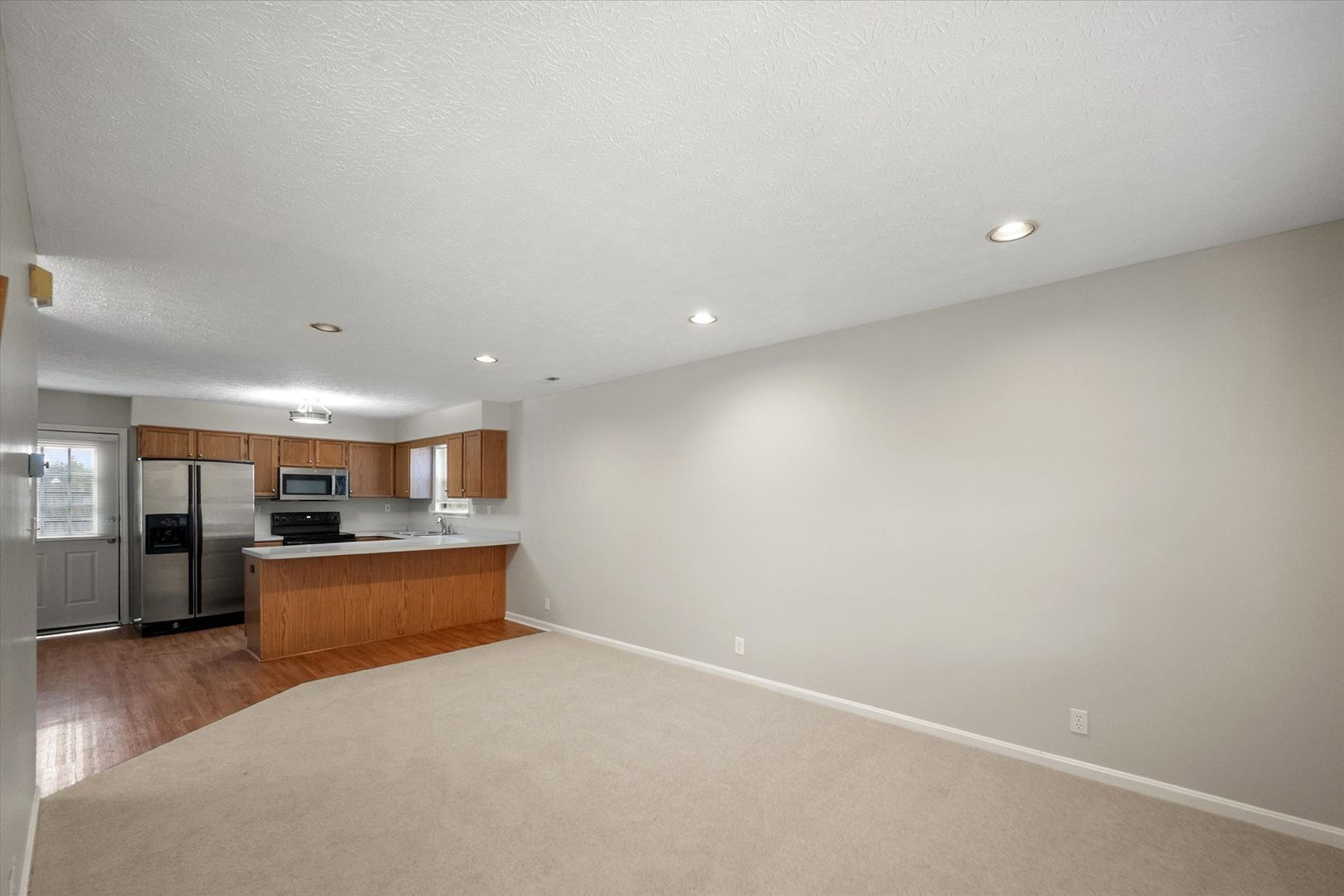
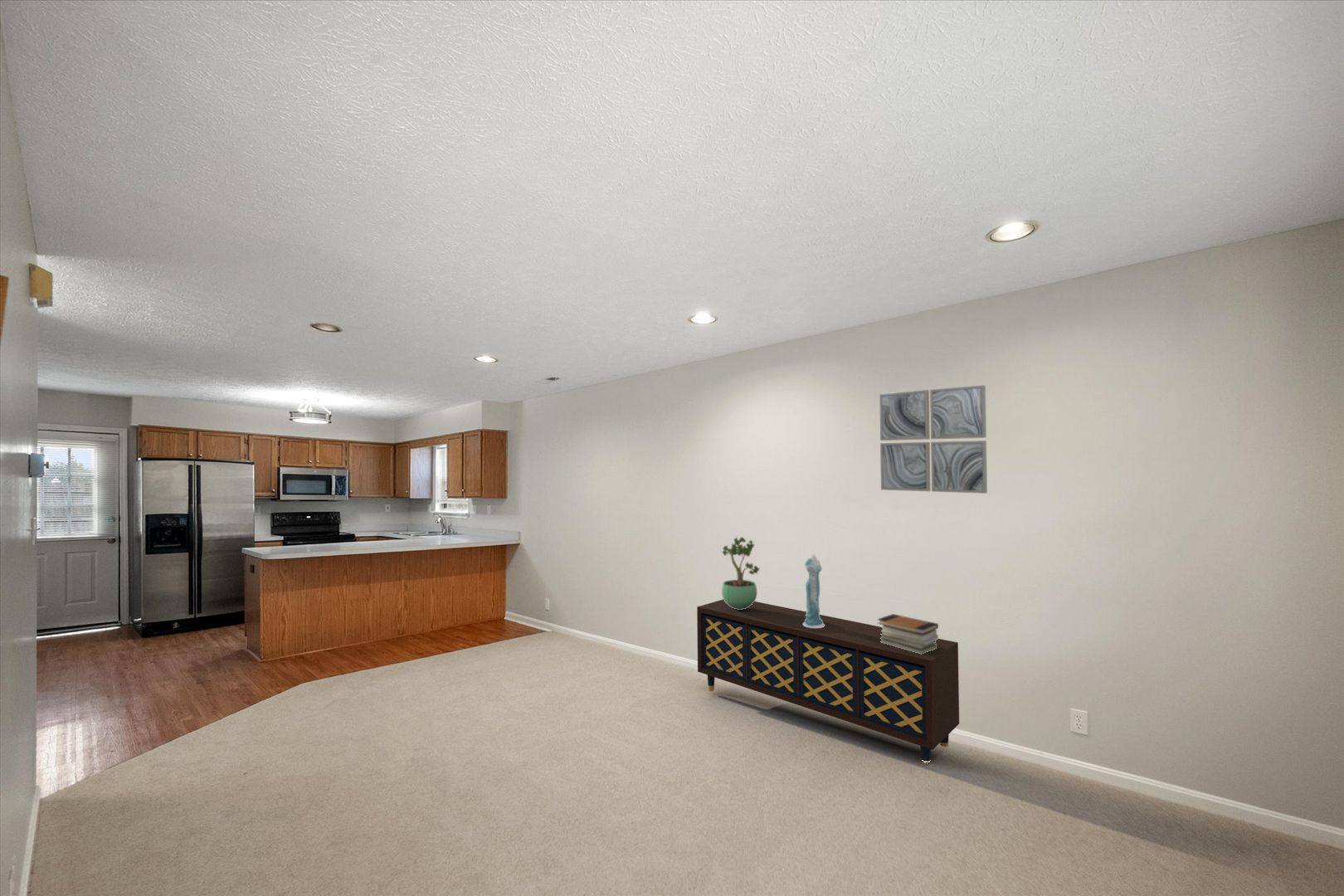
+ potted plant [721,536,761,610]
+ wall art [879,384,988,494]
+ book stack [877,613,939,655]
+ dress [803,553,825,628]
+ sideboard [696,599,960,762]
